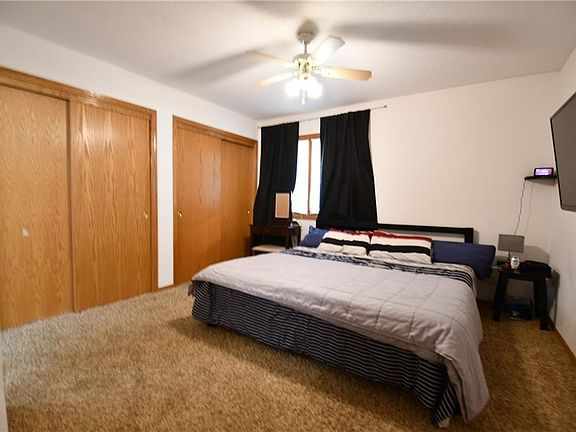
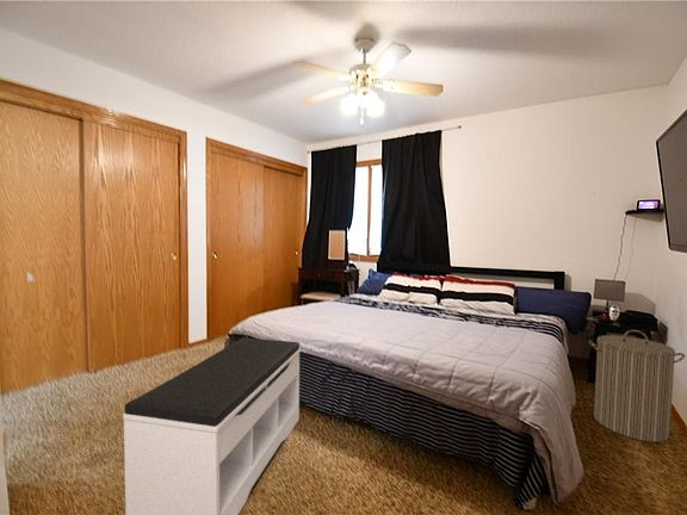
+ laundry hamper [588,329,686,443]
+ bench [122,337,302,515]
